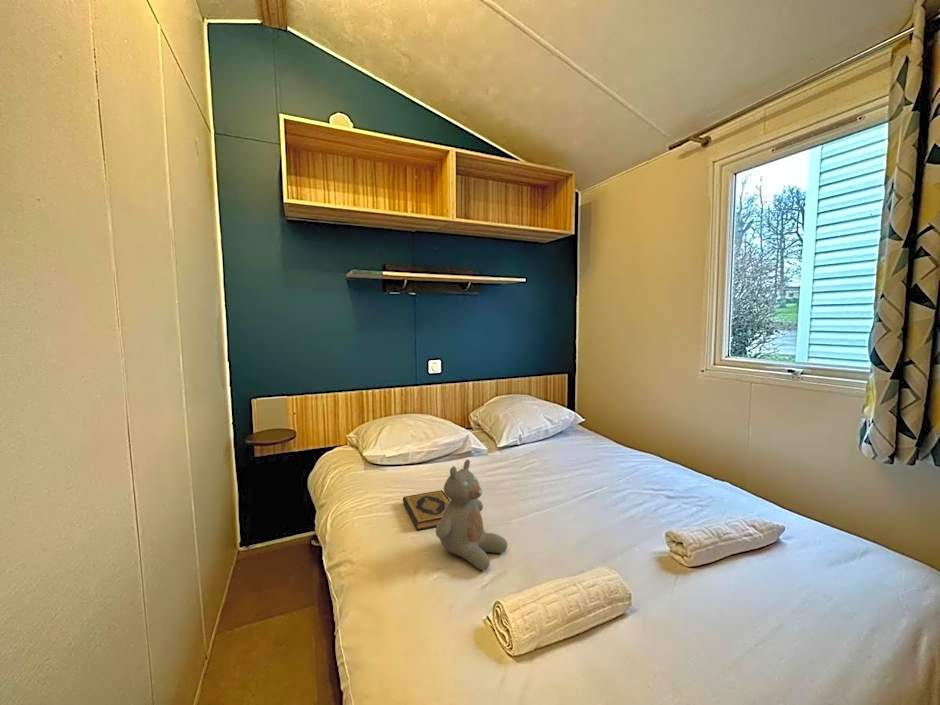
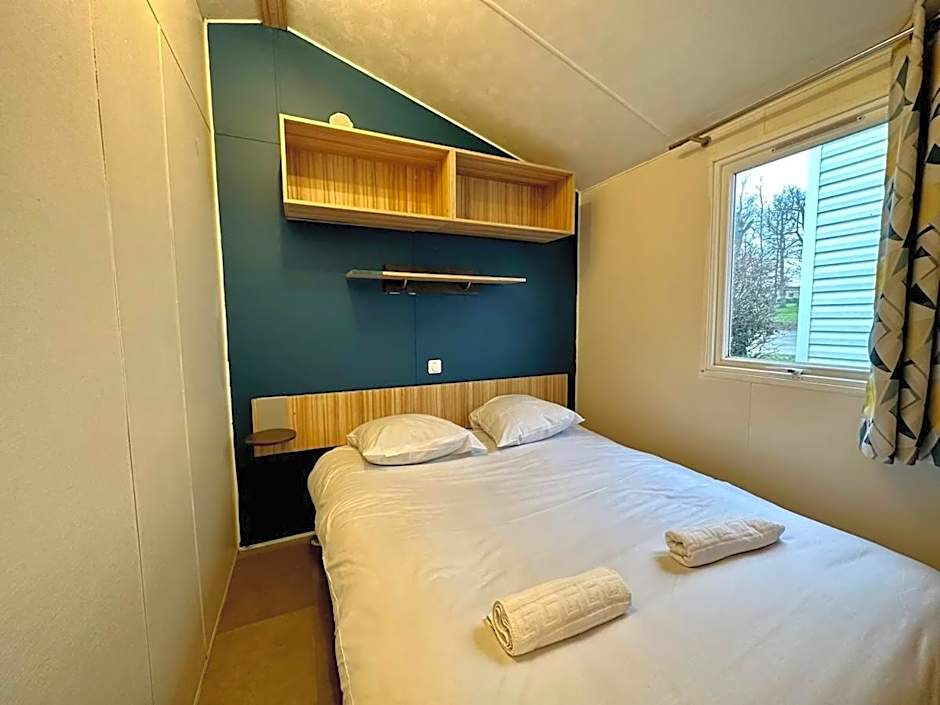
- teddy bear [435,458,508,571]
- hardback book [402,489,451,531]
